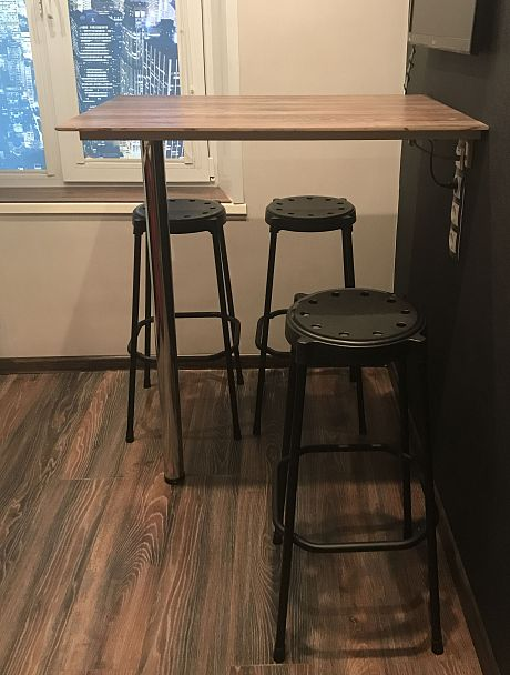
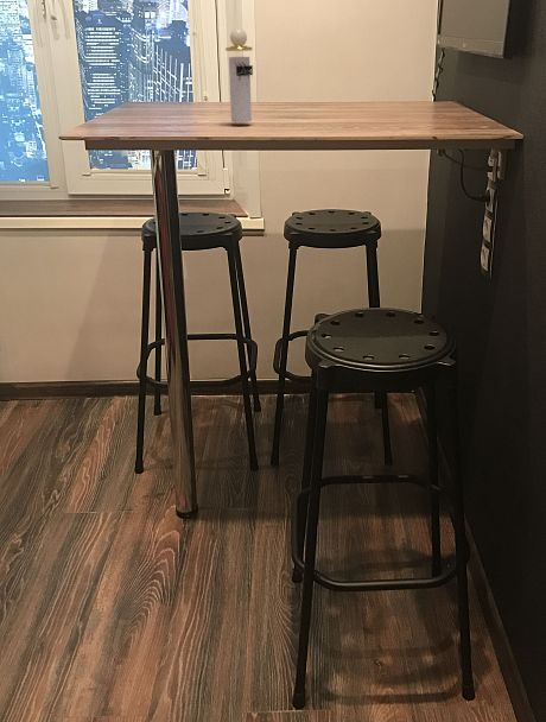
+ perfume bottle [224,27,254,124]
